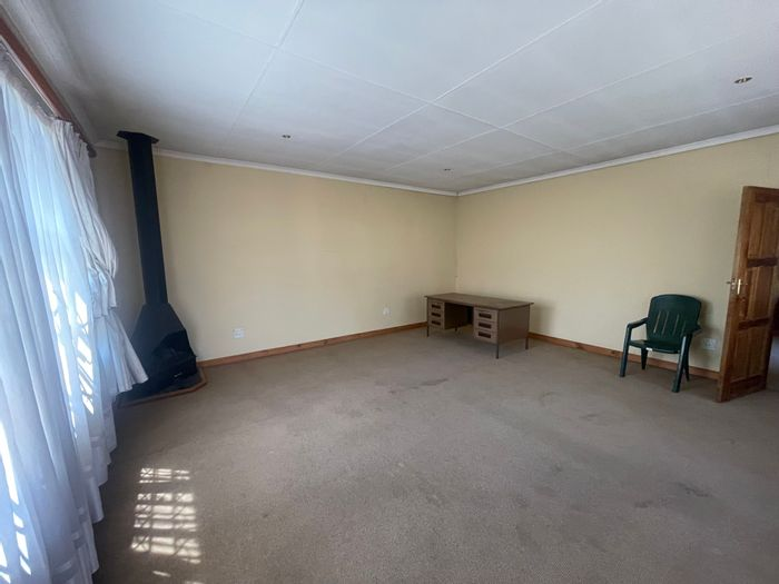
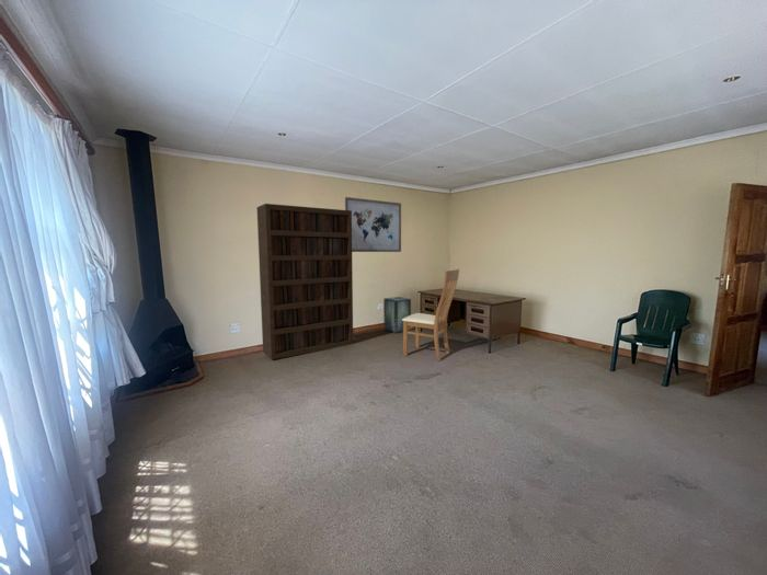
+ bookcase [256,203,354,360]
+ wall art [344,196,402,253]
+ storage box [382,296,412,334]
+ chair [402,268,460,361]
